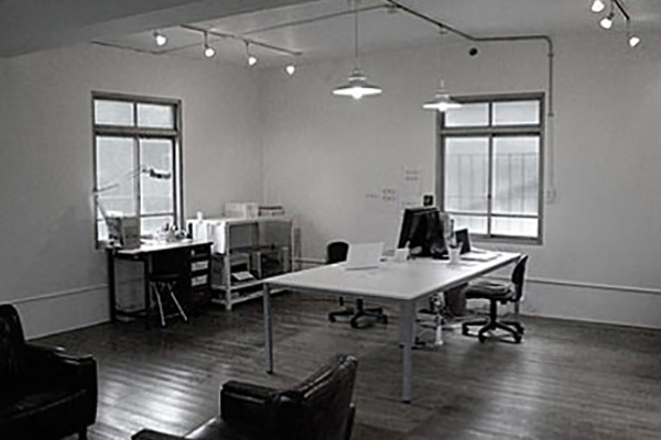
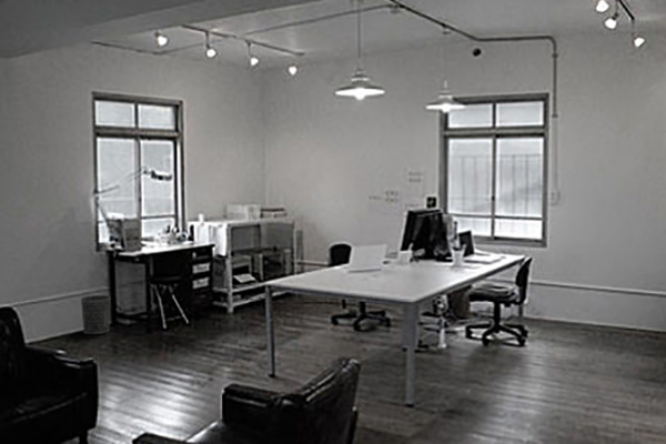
+ wastebasket [80,294,111,335]
